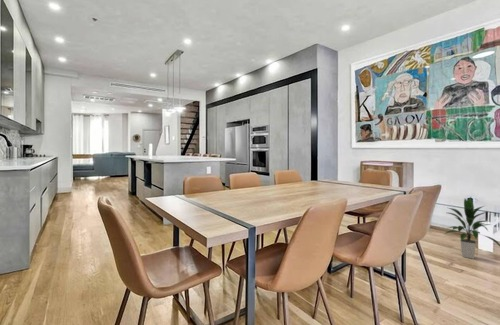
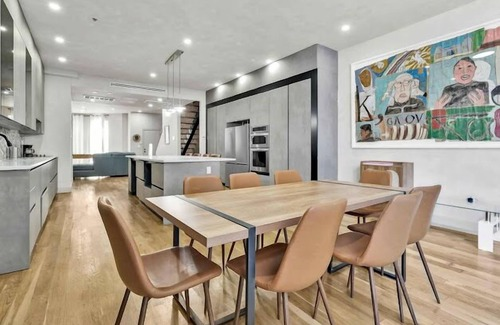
- indoor plant [444,196,500,260]
